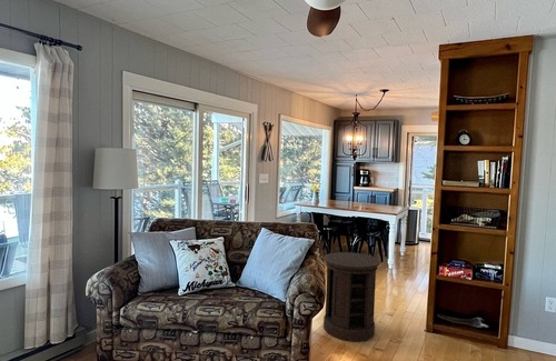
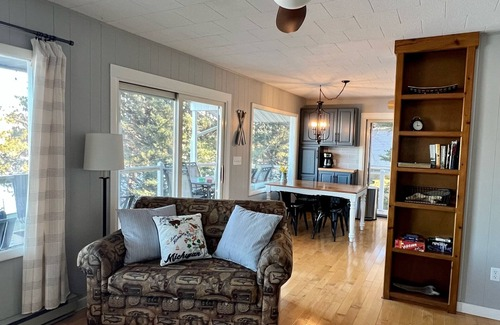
- side table [322,251,381,342]
